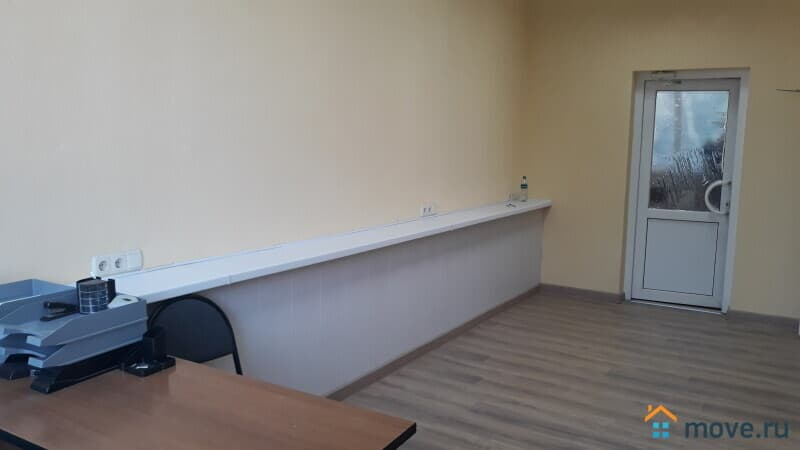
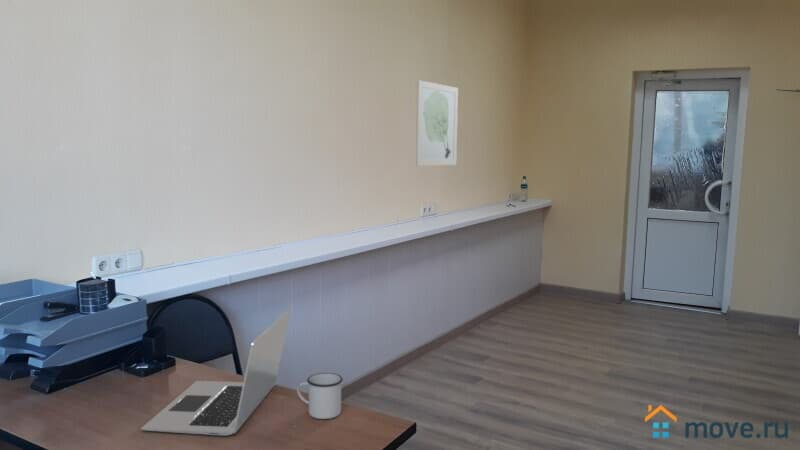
+ laptop [140,308,292,437]
+ mug [296,372,344,420]
+ wall art [415,79,459,167]
